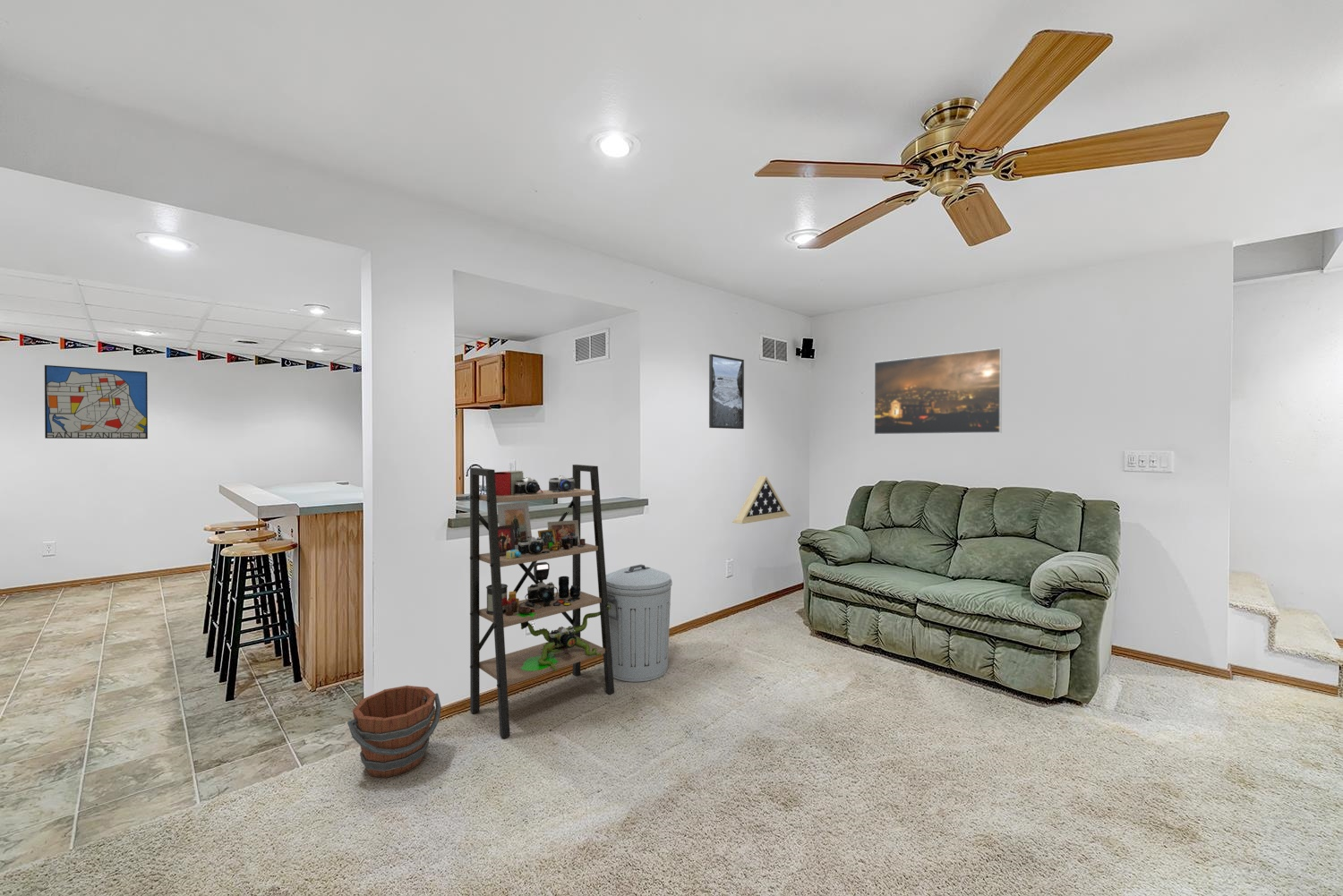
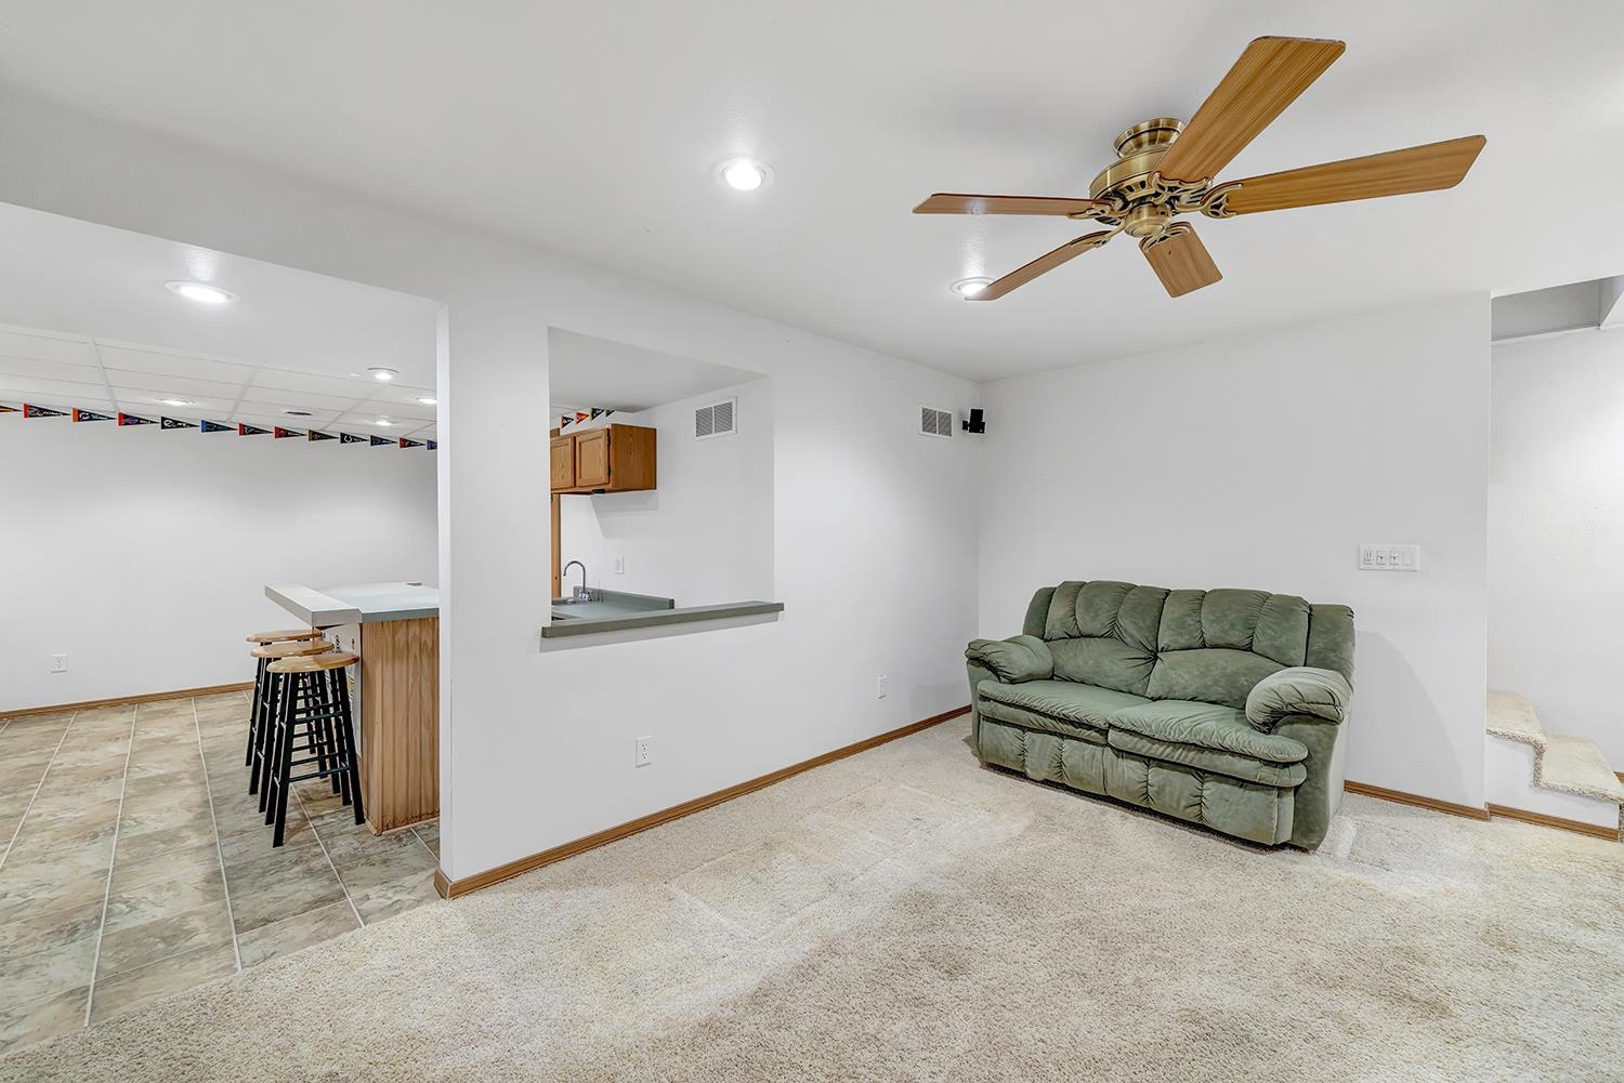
- display case [731,475,791,525]
- trash can [606,564,673,683]
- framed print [708,354,745,430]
- bucket [346,685,442,779]
- shelving unit [469,464,615,738]
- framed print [873,347,1003,436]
- wall art [44,364,149,439]
